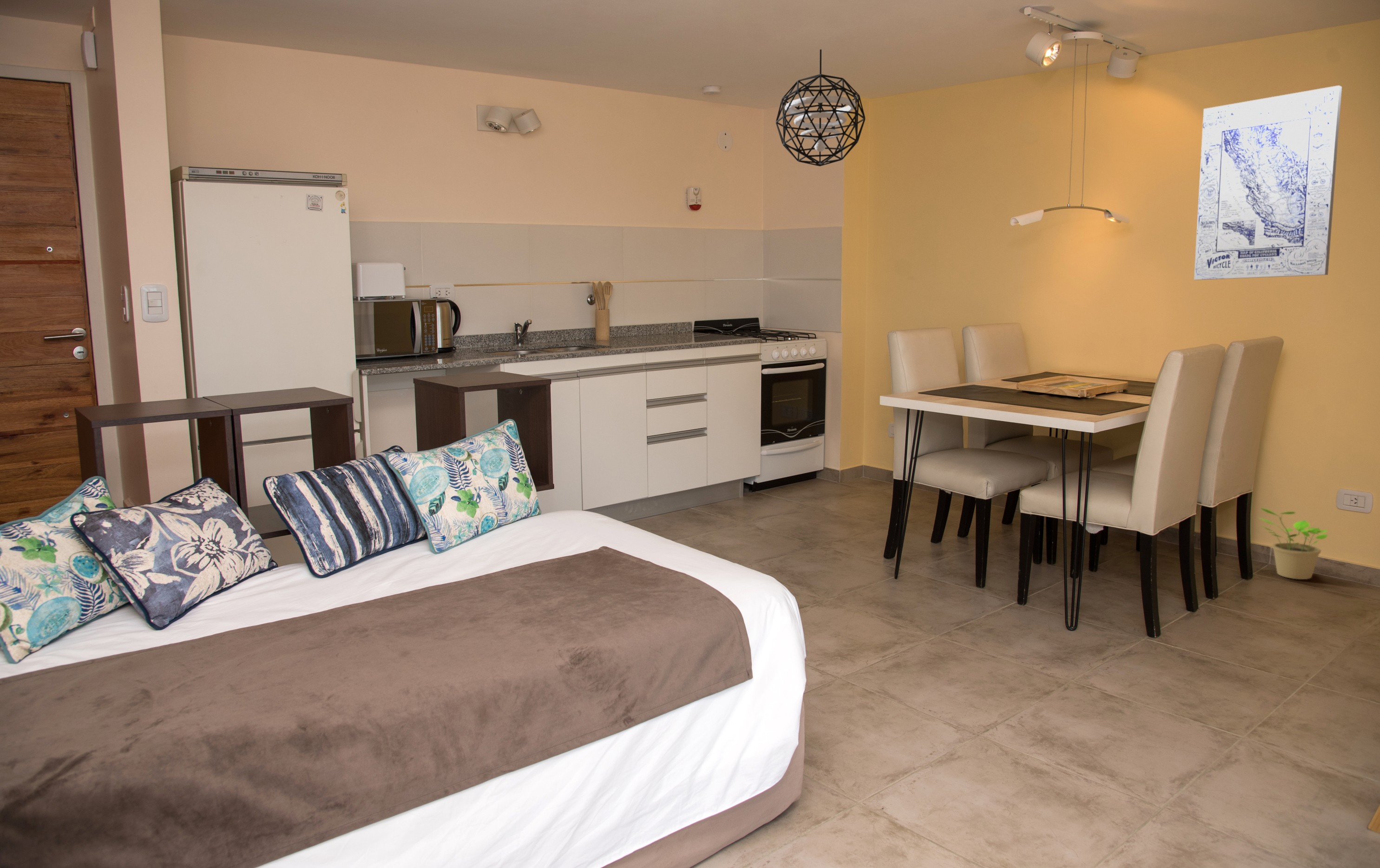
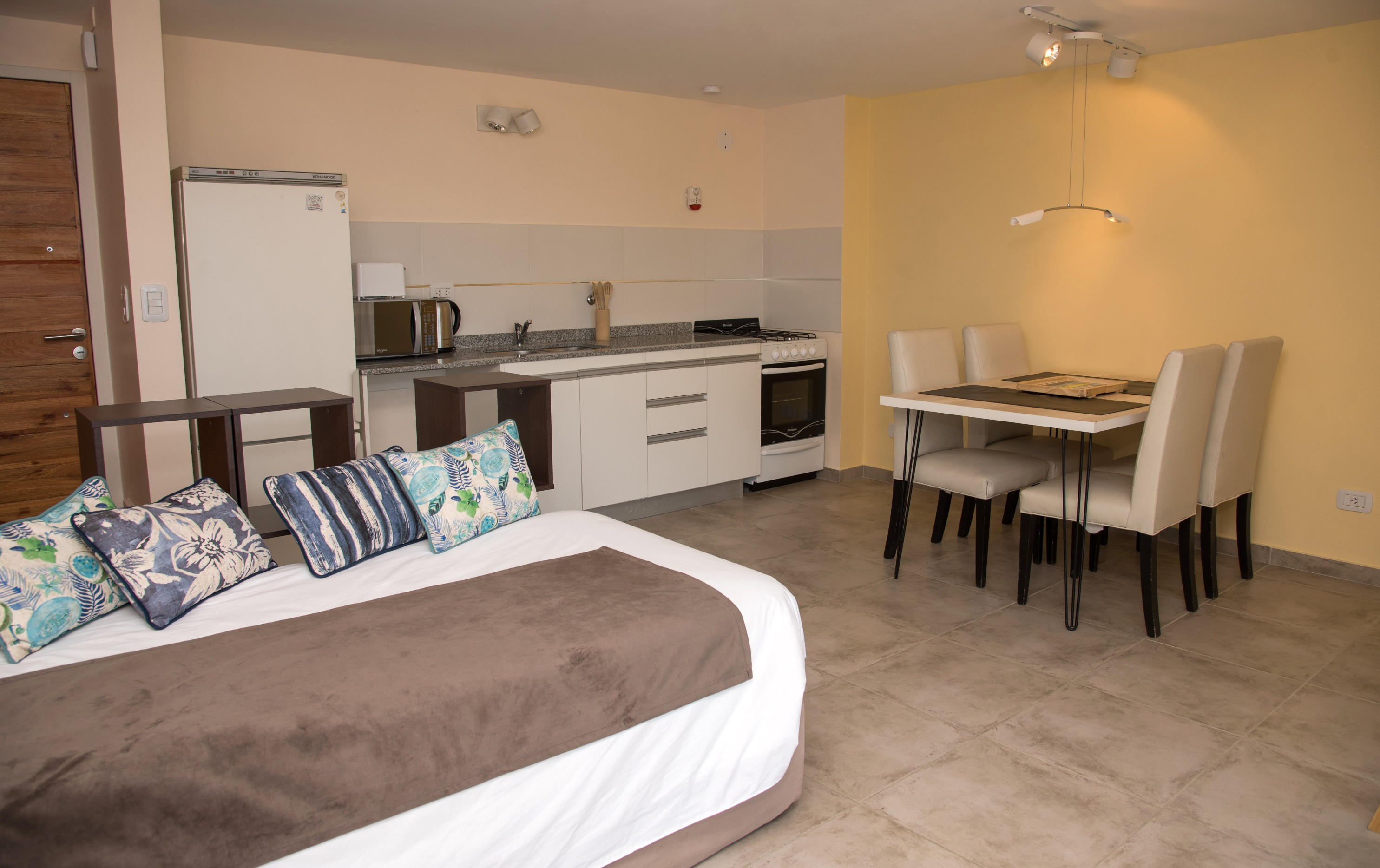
- wall art [1194,85,1342,280]
- pendant light [775,49,866,167]
- potted plant [1257,507,1329,580]
